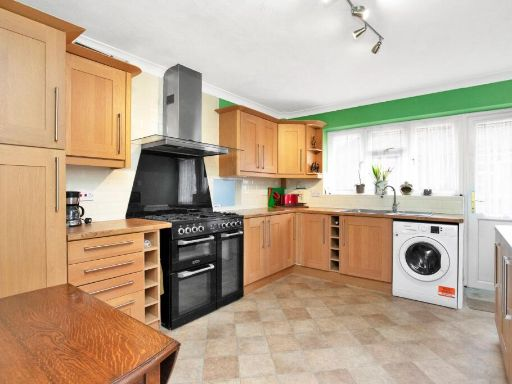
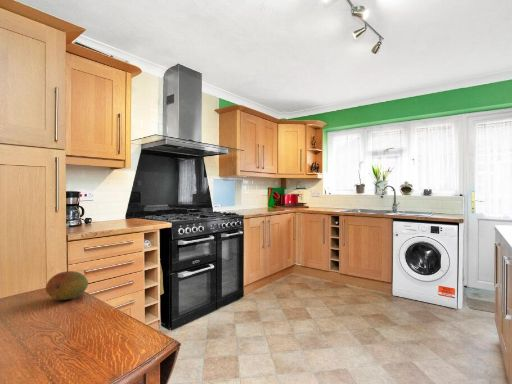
+ fruit [45,270,89,301]
